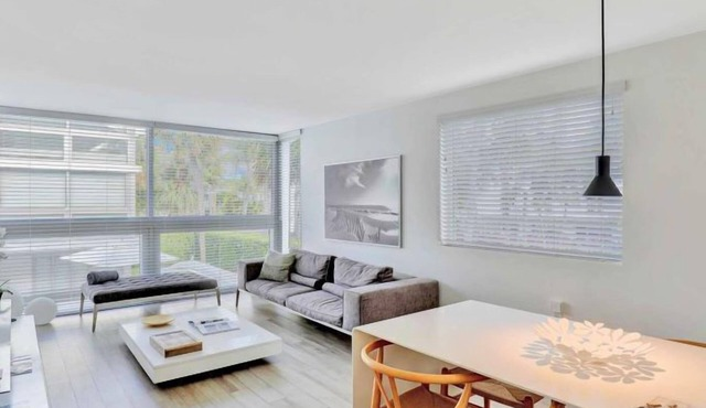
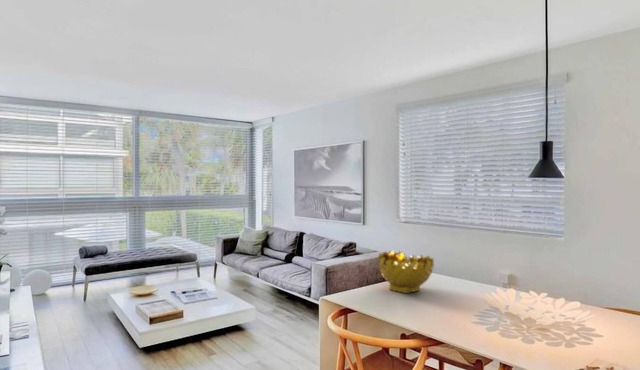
+ decorative bowl [377,250,435,294]
